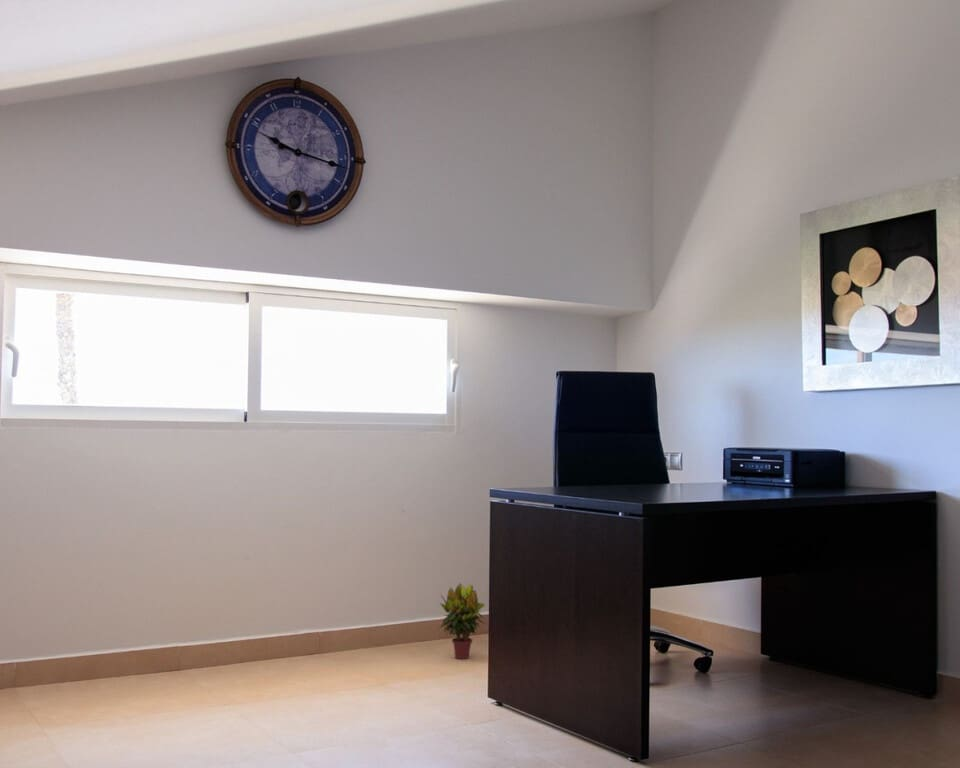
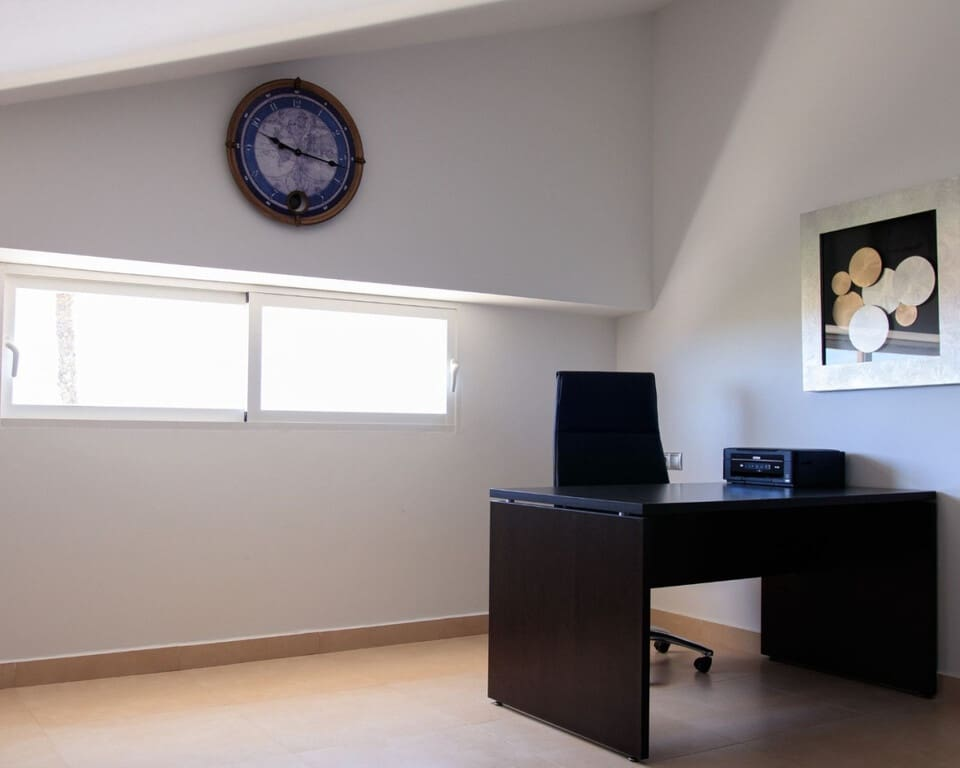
- potted plant [439,583,486,660]
